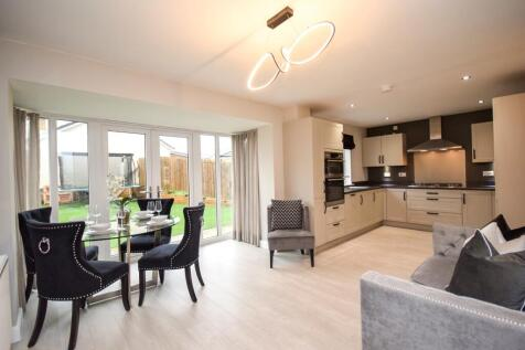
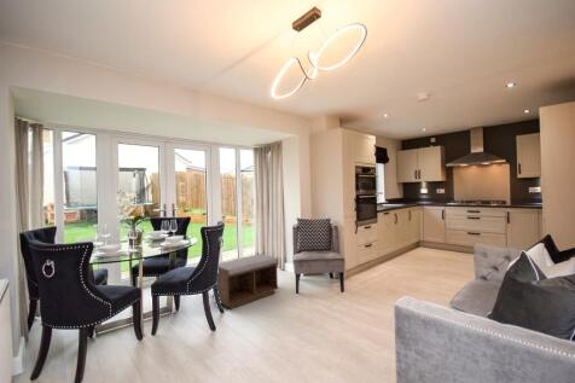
+ bench [211,253,280,309]
